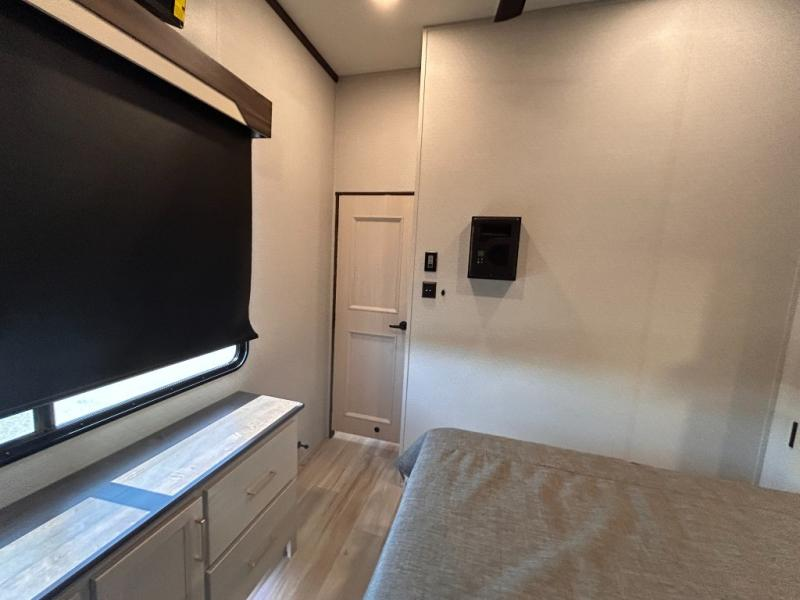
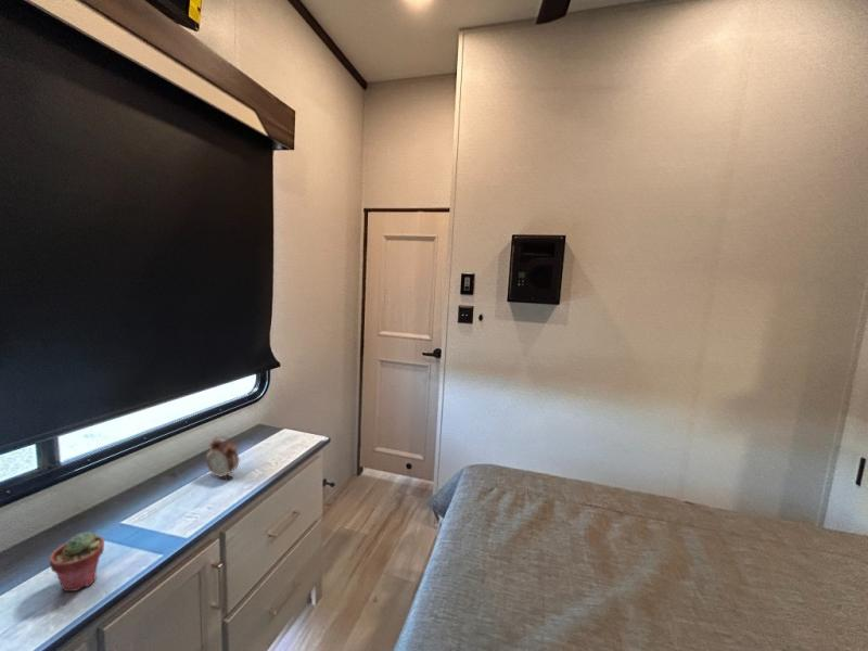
+ potted succulent [49,531,105,592]
+ alarm clock [205,435,240,481]
